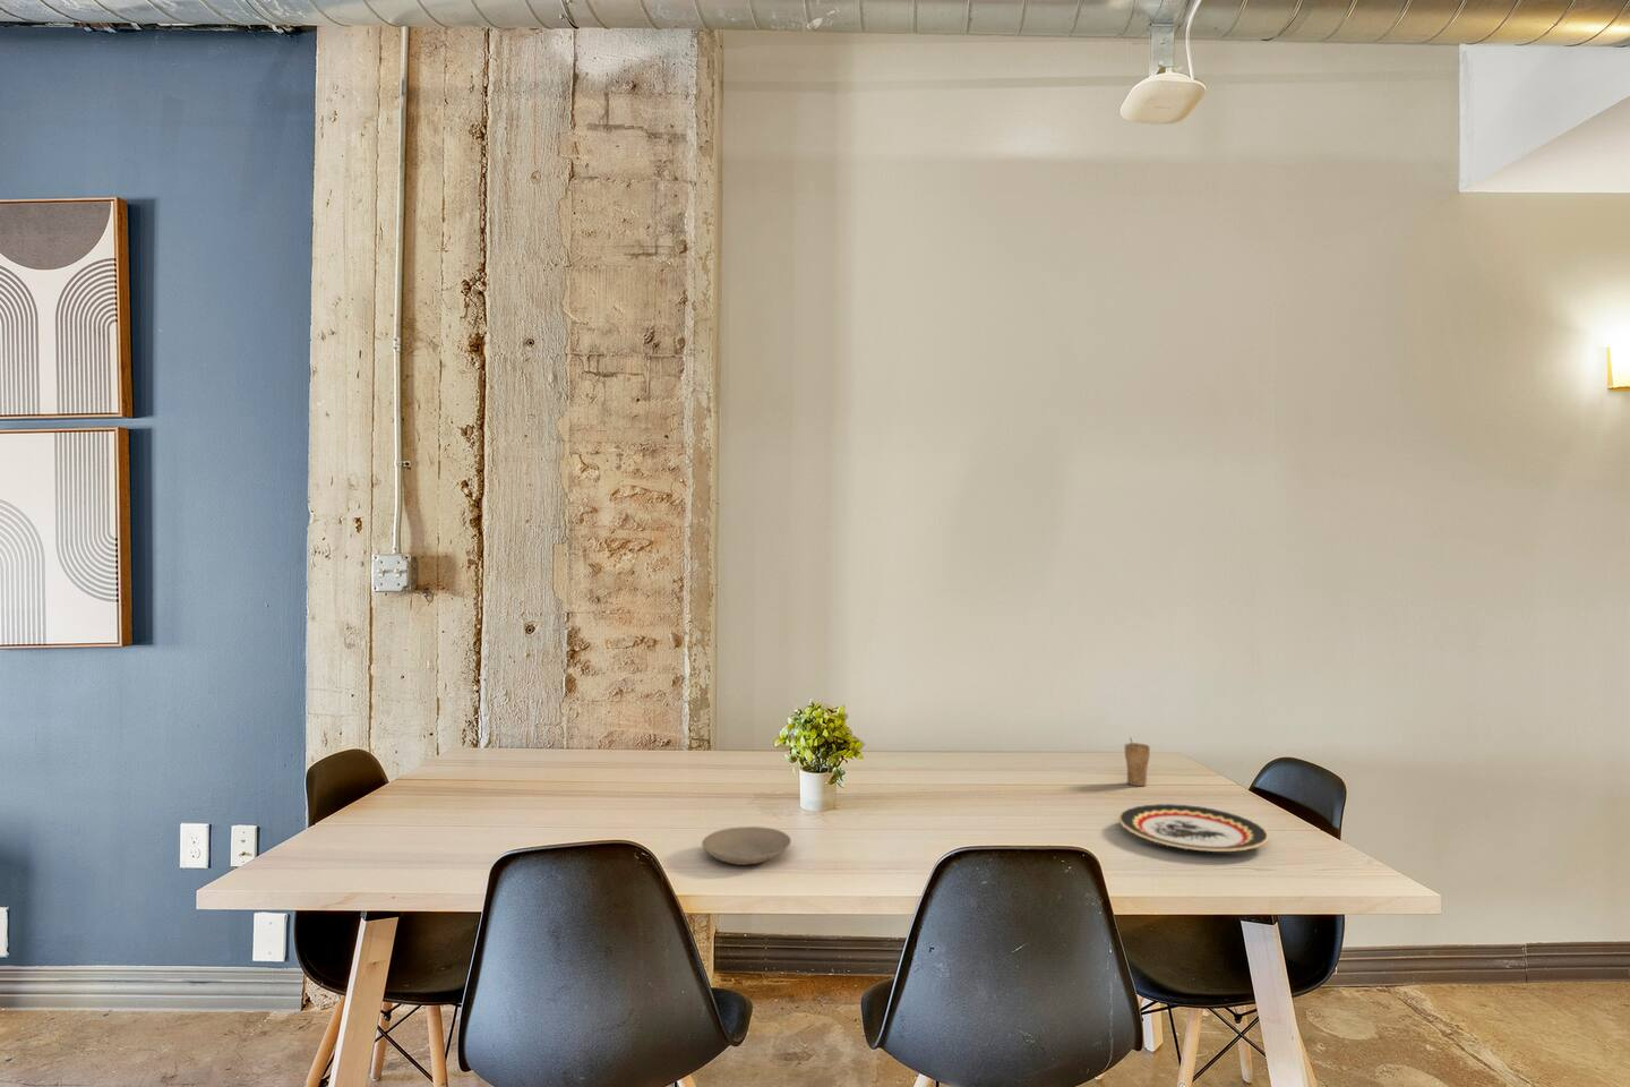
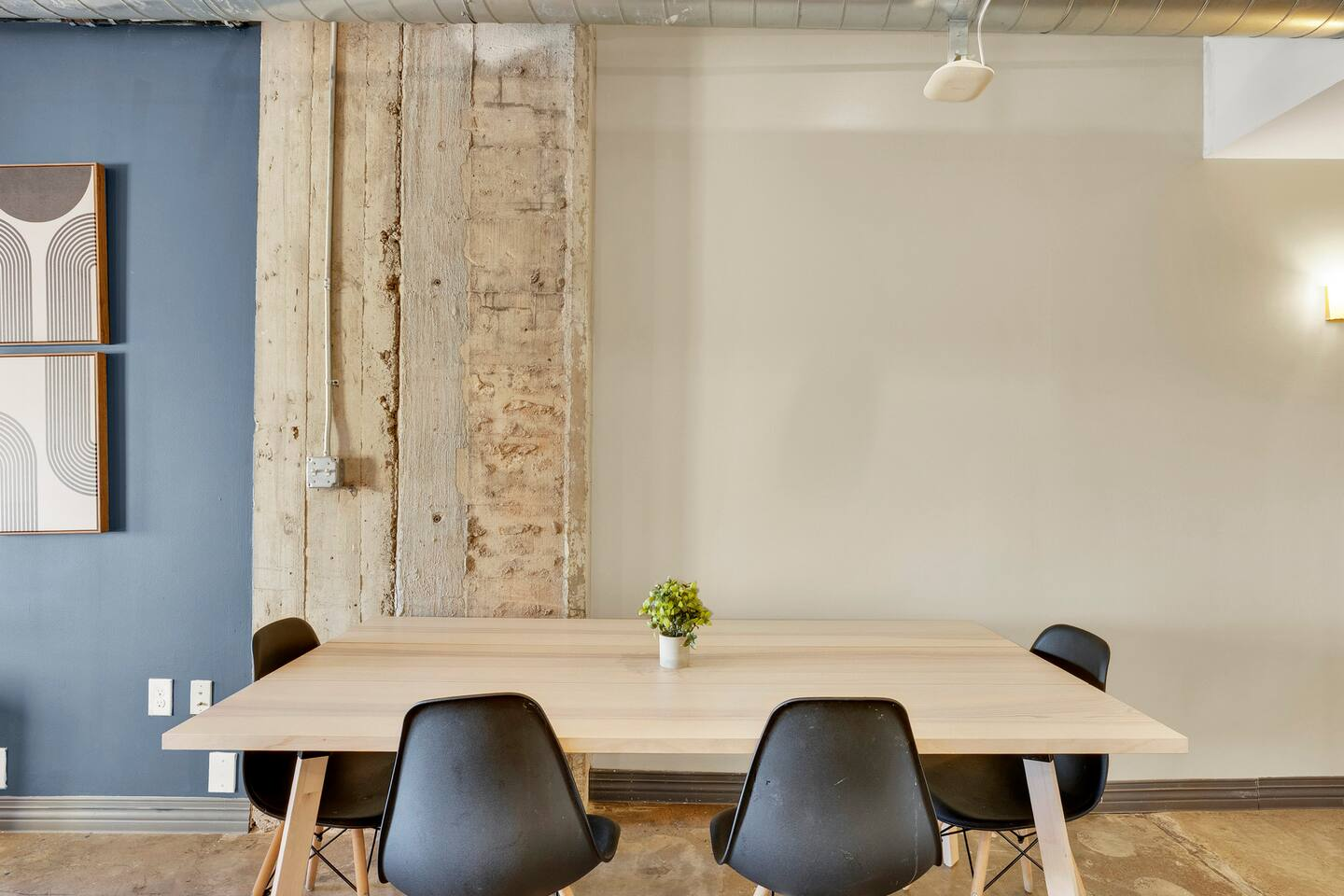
- cup [1124,736,1151,787]
- plate [701,825,792,866]
- plate [1117,803,1270,853]
